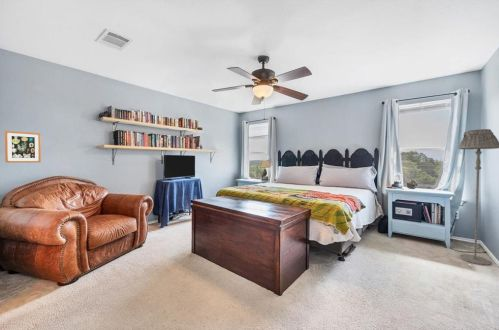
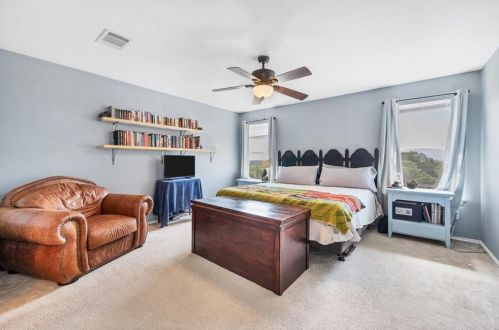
- floor lamp [457,128,499,267]
- wall art [4,130,42,163]
